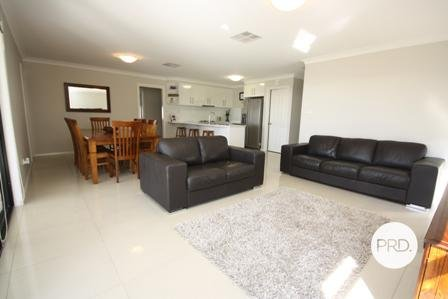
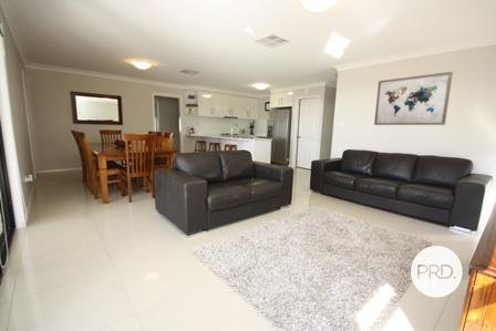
+ wall art [373,71,454,126]
